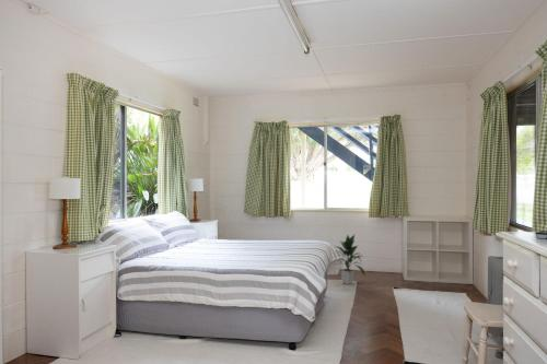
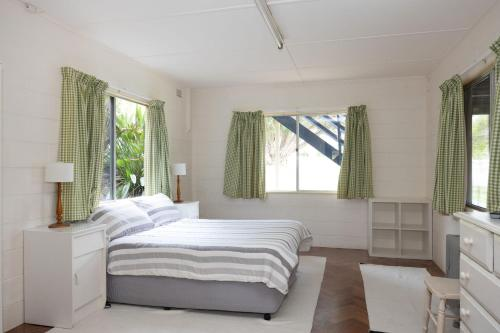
- indoor plant [336,234,366,285]
